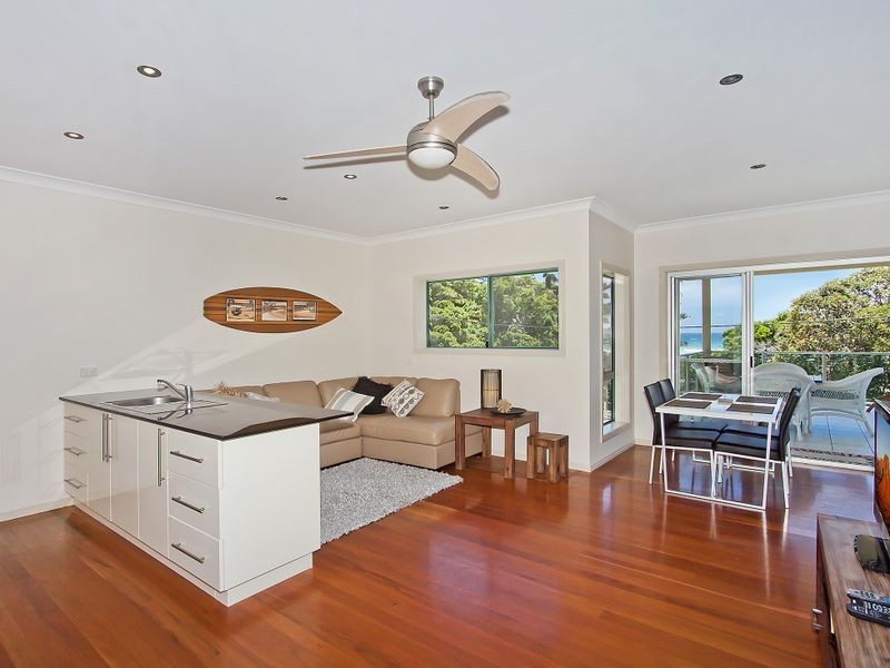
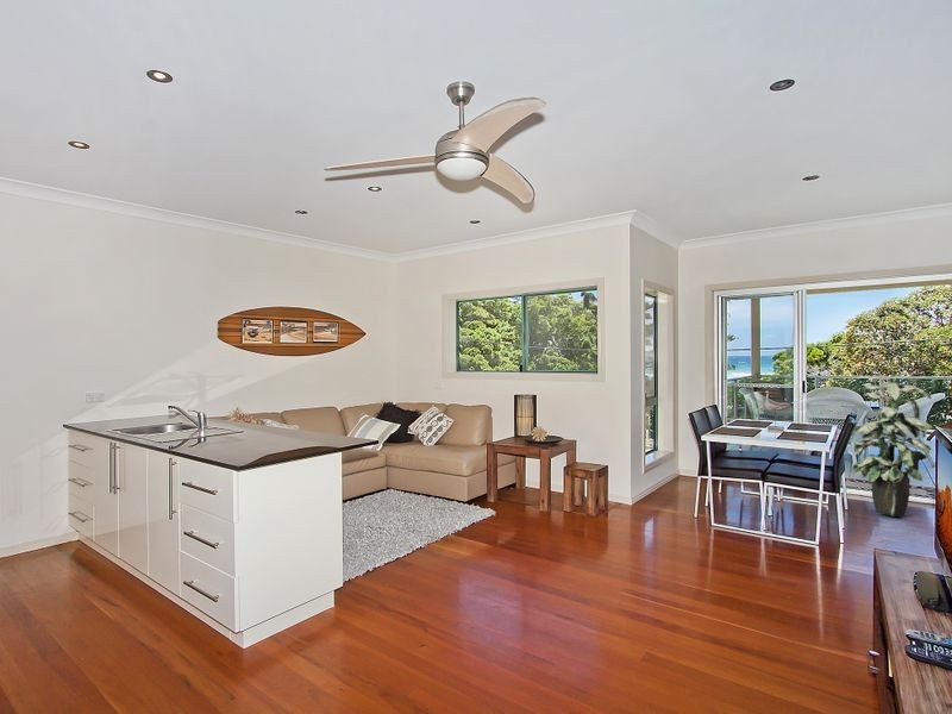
+ indoor plant [852,375,933,518]
